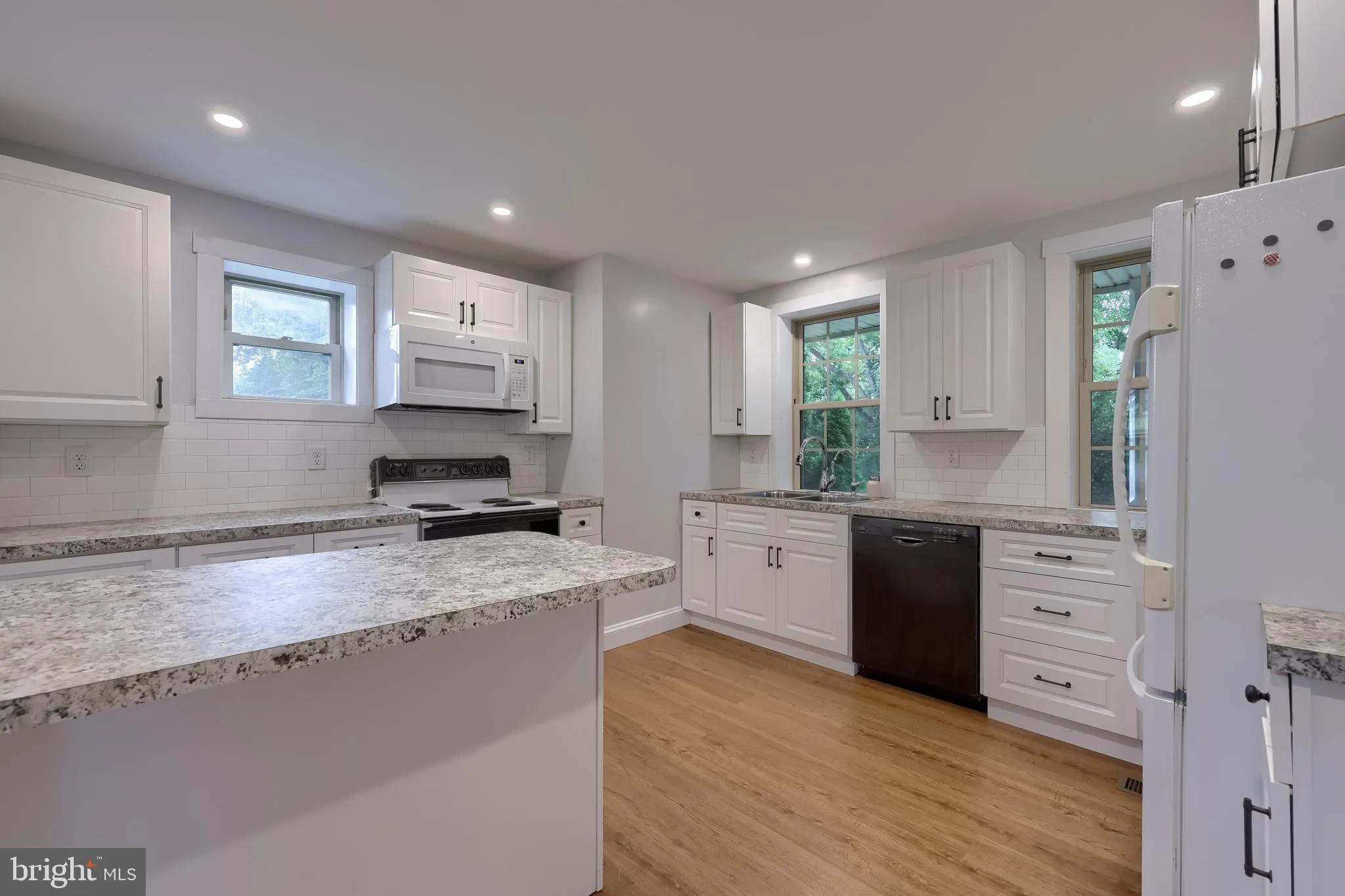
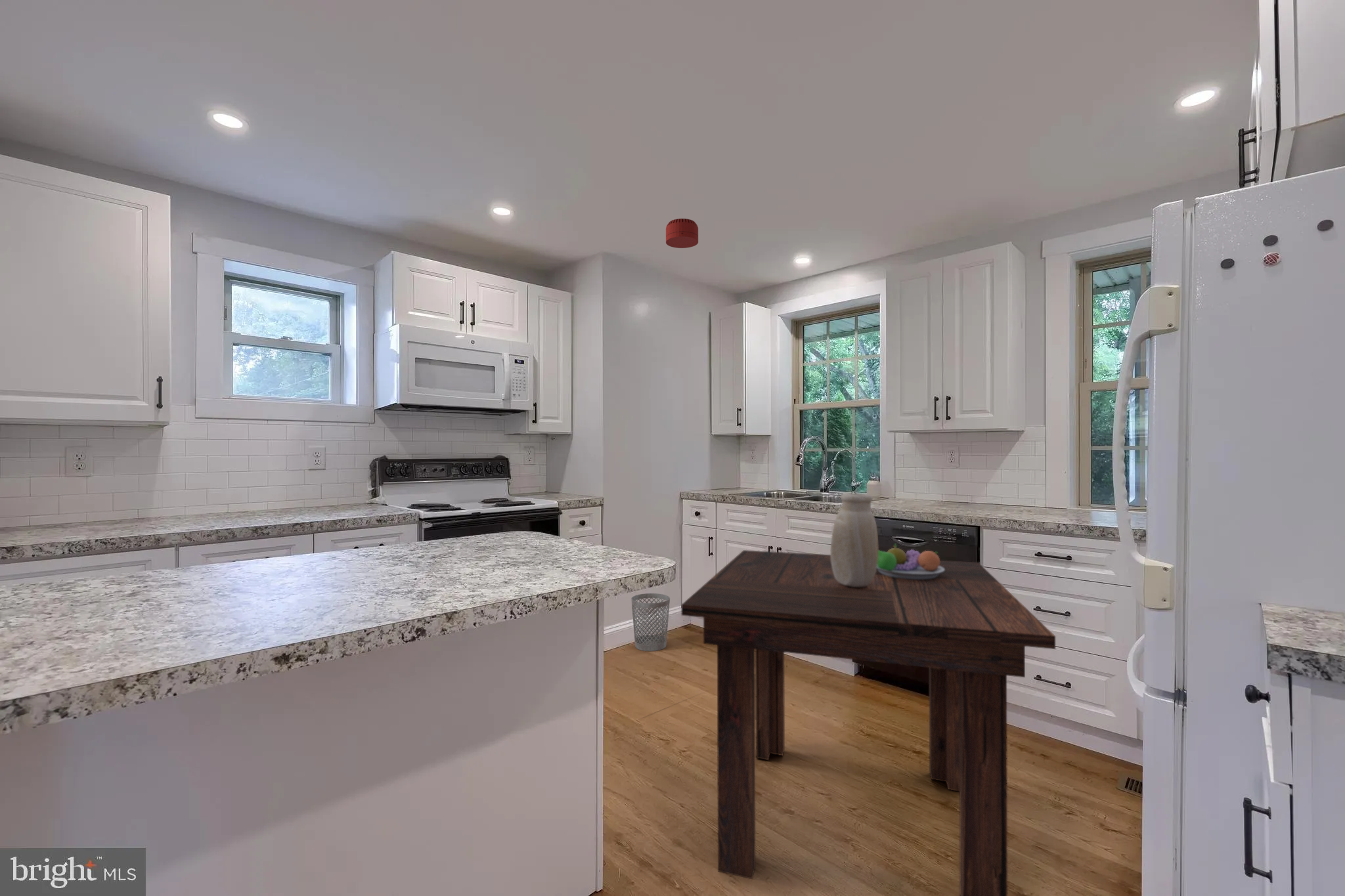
+ wastebasket [630,593,671,652]
+ smoke detector [665,218,699,249]
+ dining table [681,549,1056,896]
+ fruit bowl [877,543,944,580]
+ vase [784,489,879,587]
